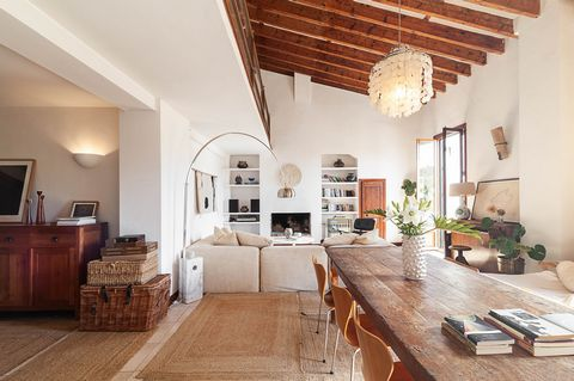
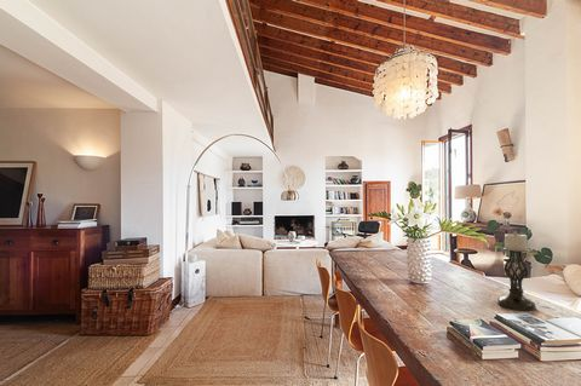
+ candle holder [496,231,537,312]
